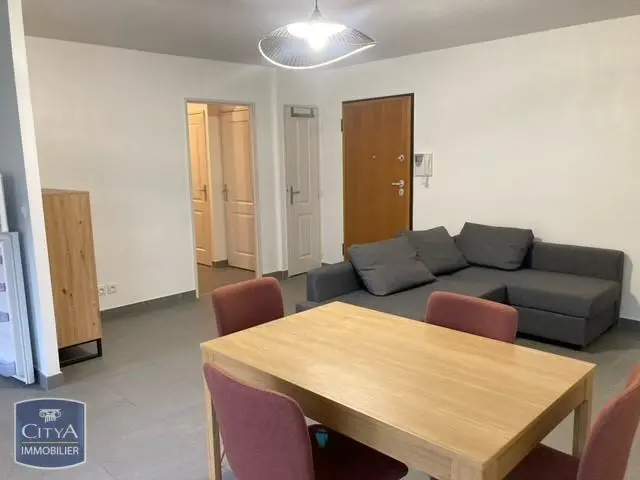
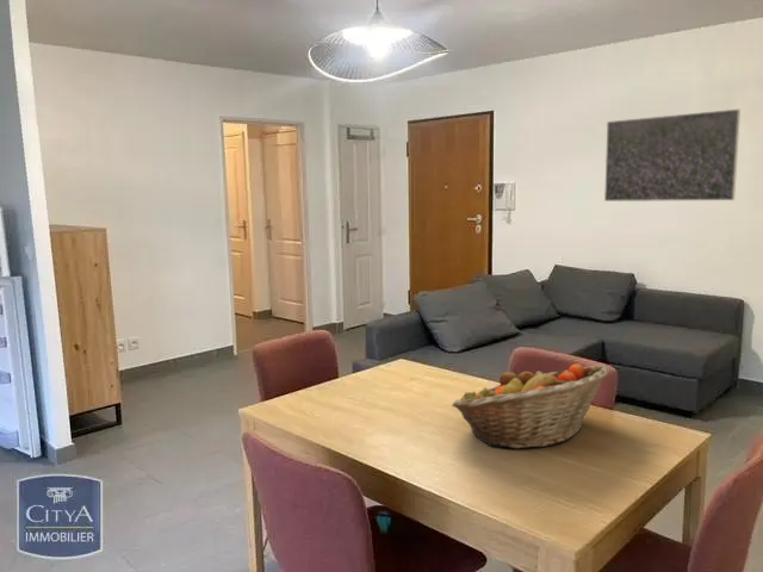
+ fruit basket [451,363,610,449]
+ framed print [603,108,742,203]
